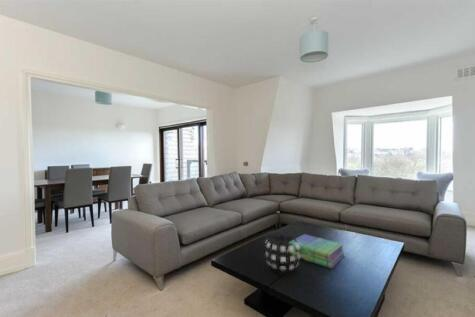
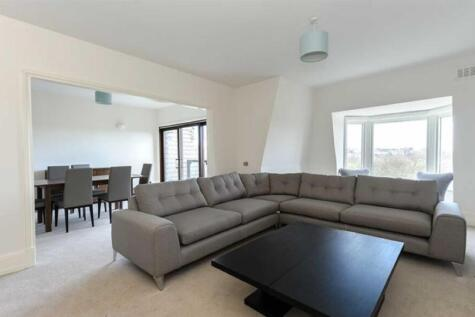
- decorative ball [264,231,301,273]
- stack of books [286,233,346,270]
